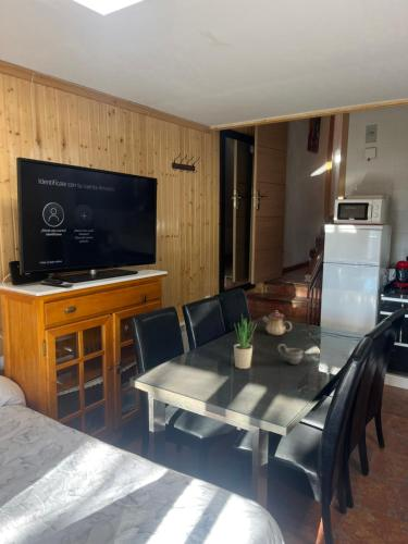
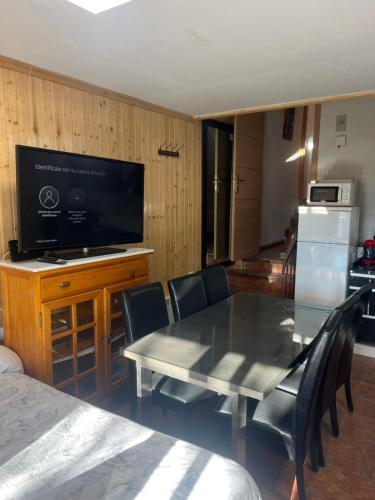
- cup [276,343,305,366]
- potted plant [233,310,258,370]
- teapot [262,309,293,336]
